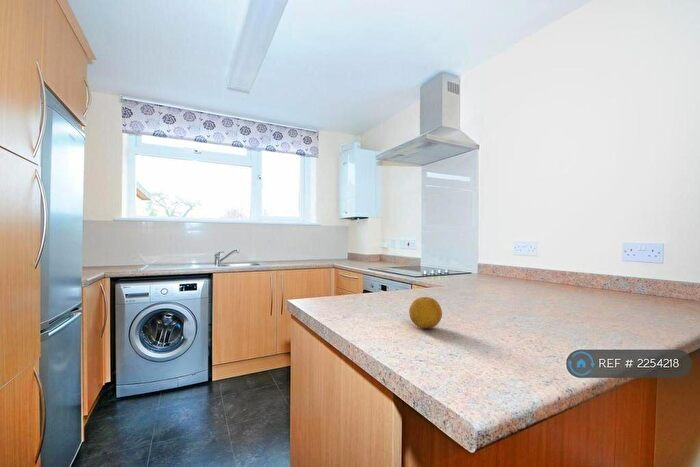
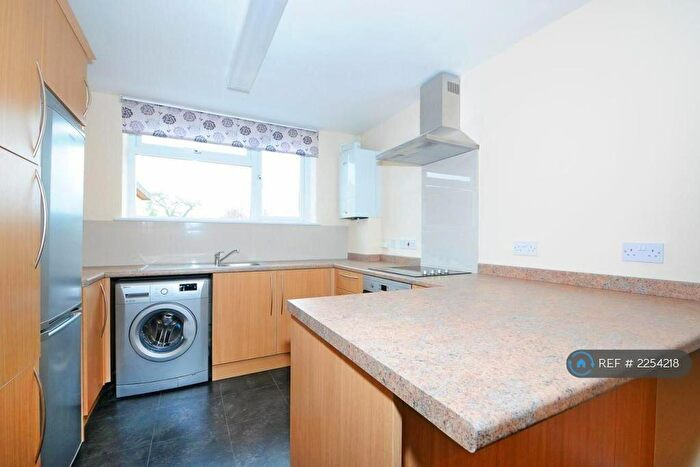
- fruit [408,296,443,329]
